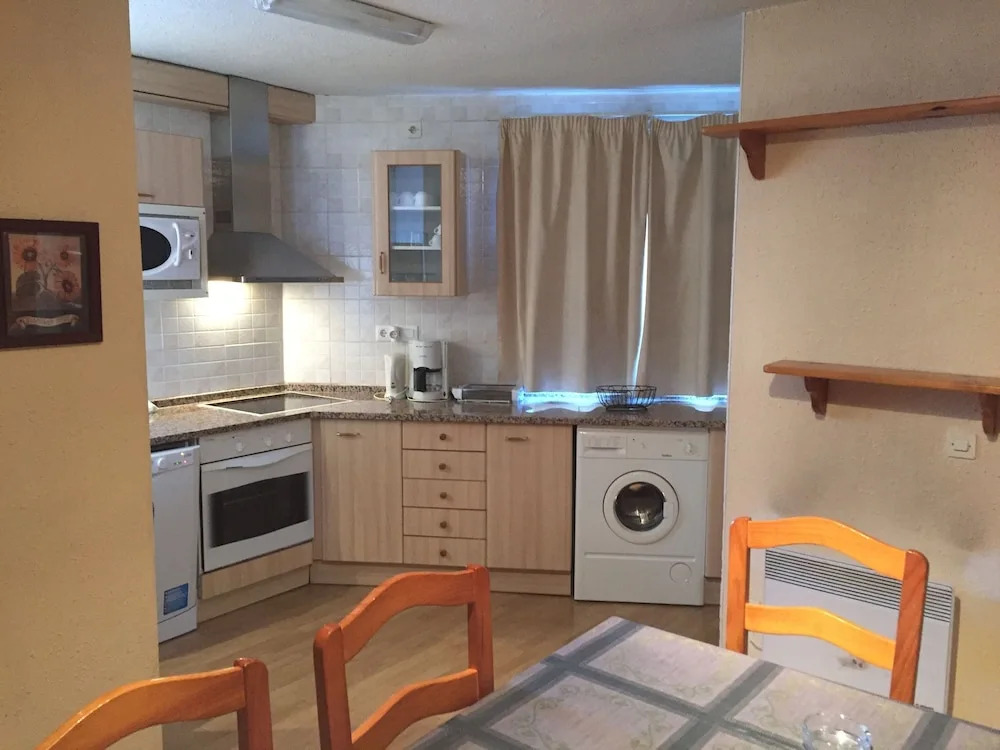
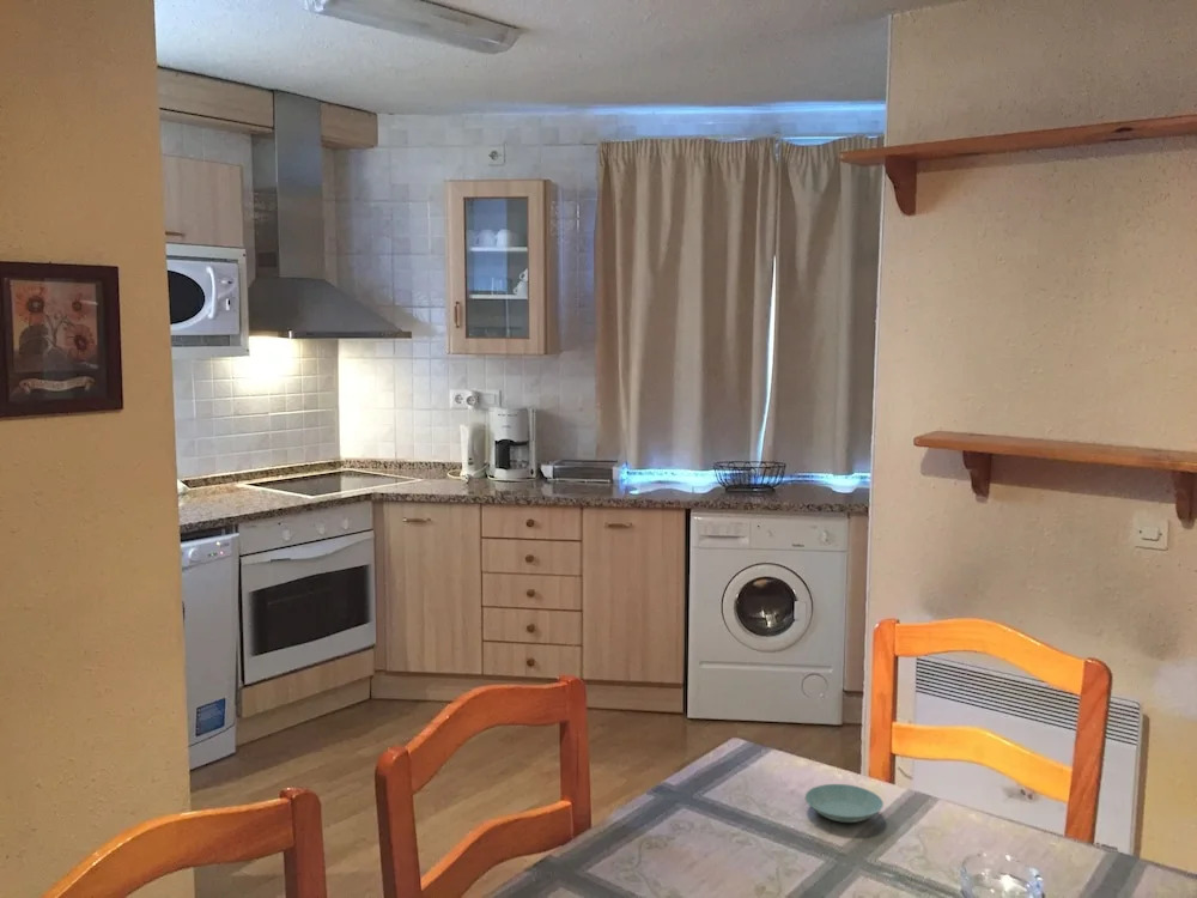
+ saucer [803,783,885,824]
